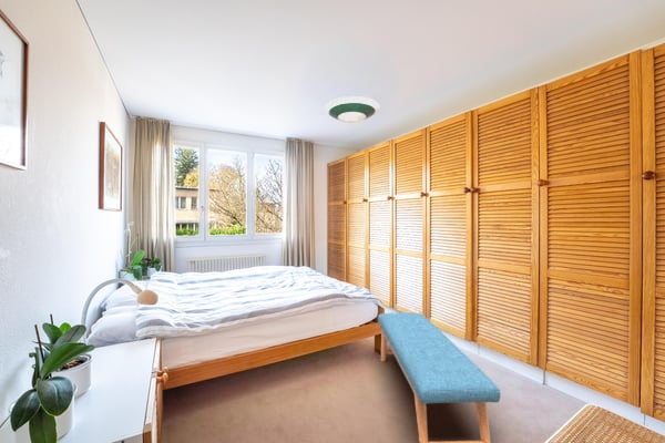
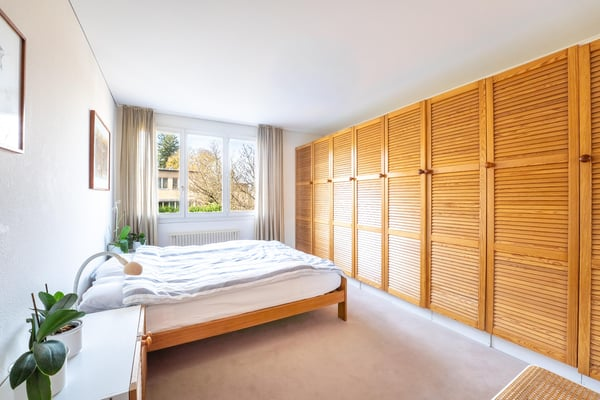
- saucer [324,95,380,124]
- bench [377,311,501,443]
